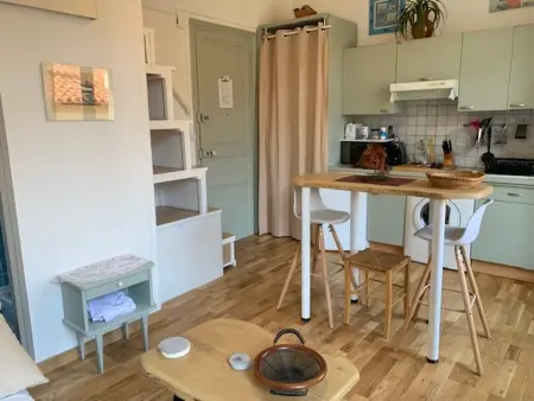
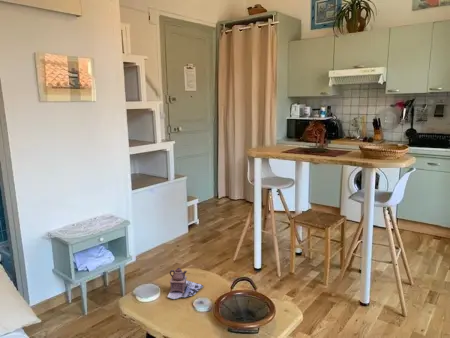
+ teapot [167,267,204,300]
